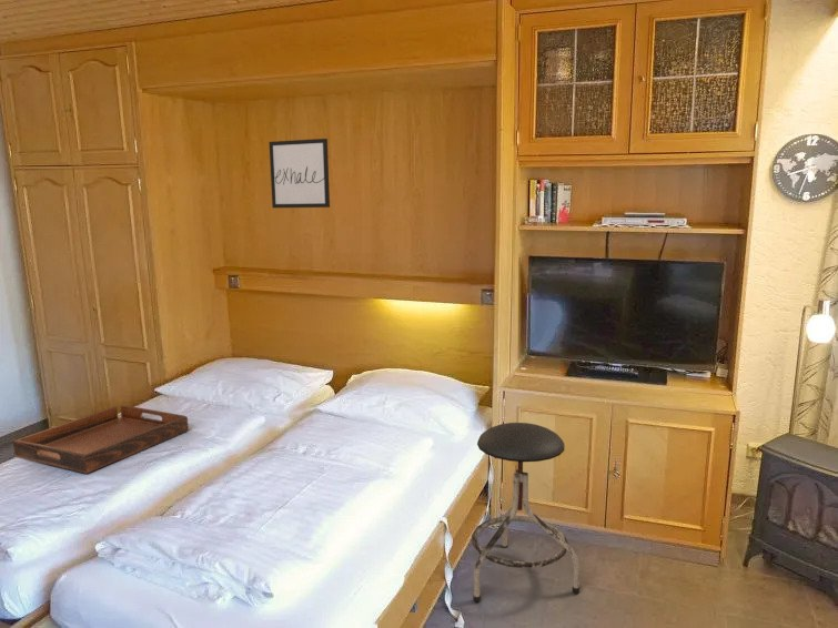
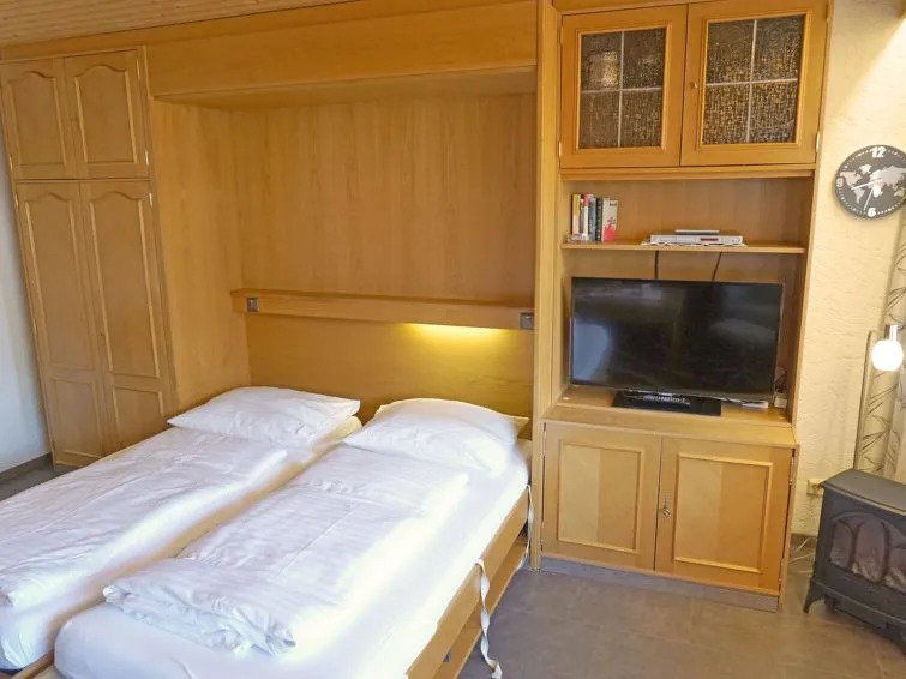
- wall art [267,138,331,209]
- serving tray [12,404,189,475]
- stool [471,422,580,602]
